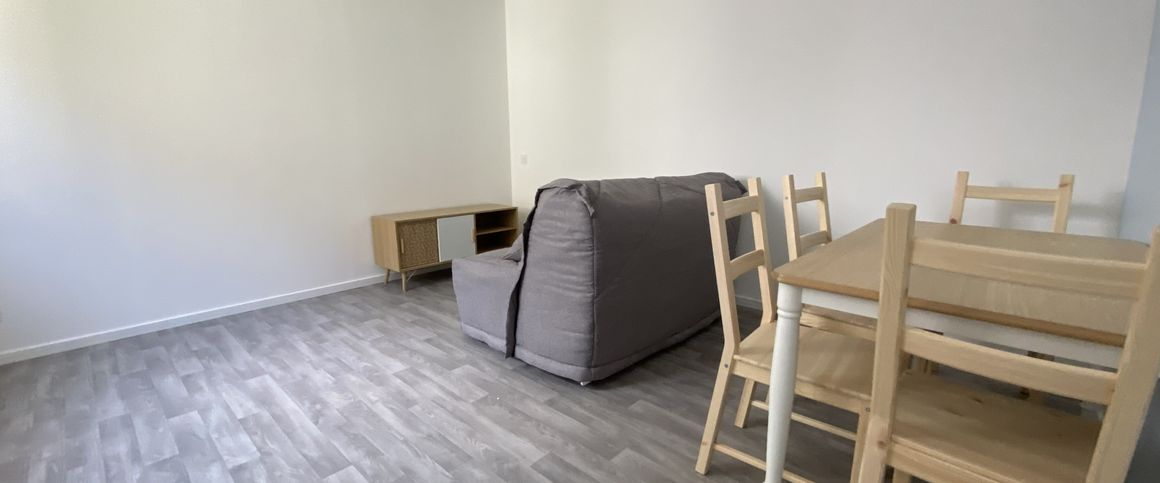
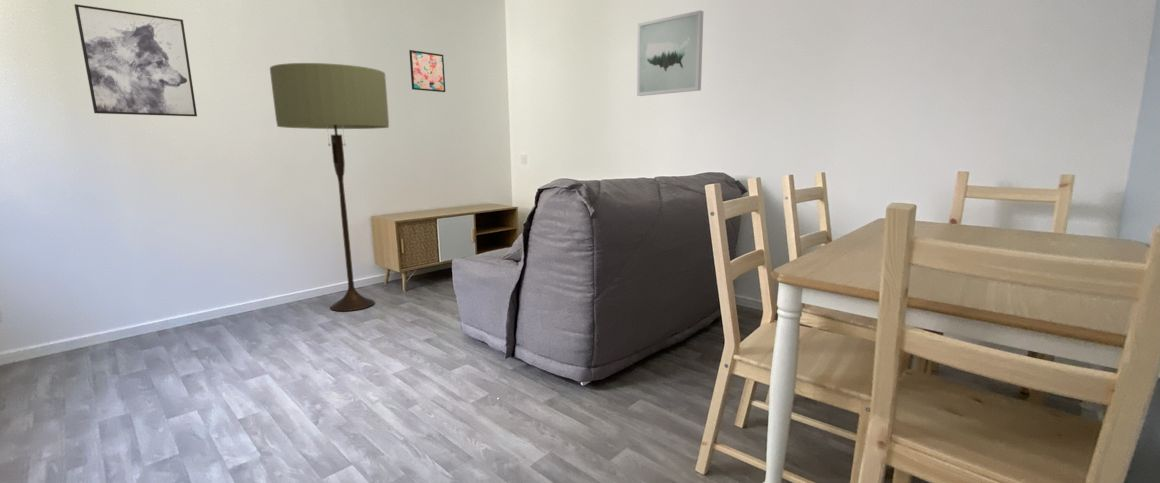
+ wall art [636,9,704,97]
+ wall art [73,3,198,117]
+ wall art [408,49,446,93]
+ floor lamp [269,62,390,312]
